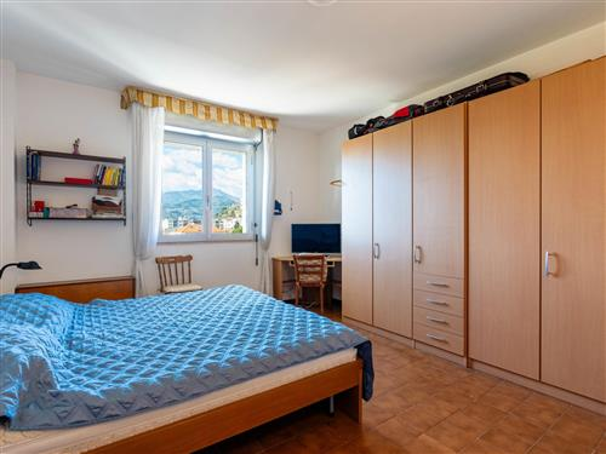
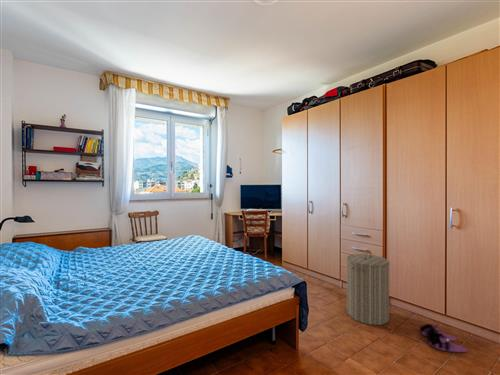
+ laundry hamper [346,249,391,326]
+ slippers [419,323,468,353]
